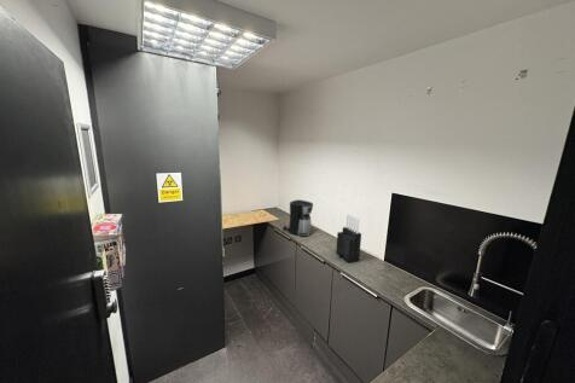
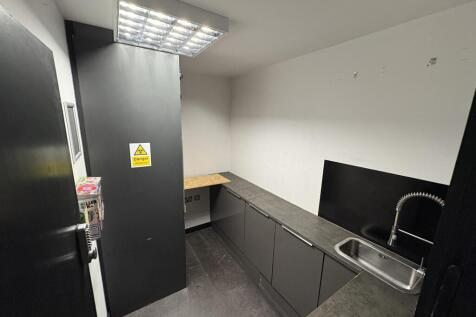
- coffee maker [281,198,314,238]
- knife block [335,213,362,265]
